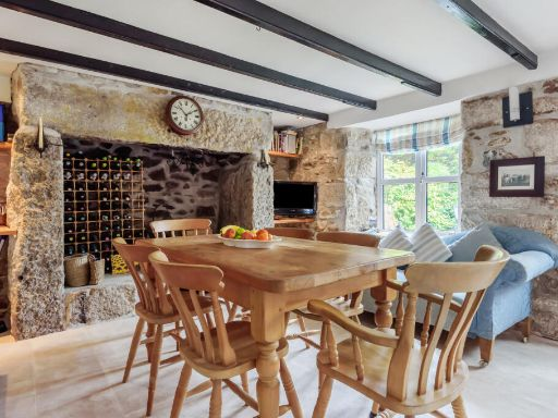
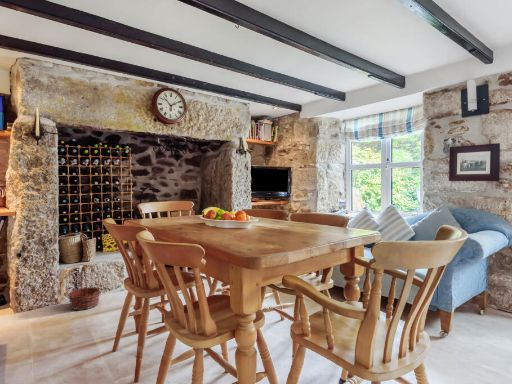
+ basket [67,266,101,311]
